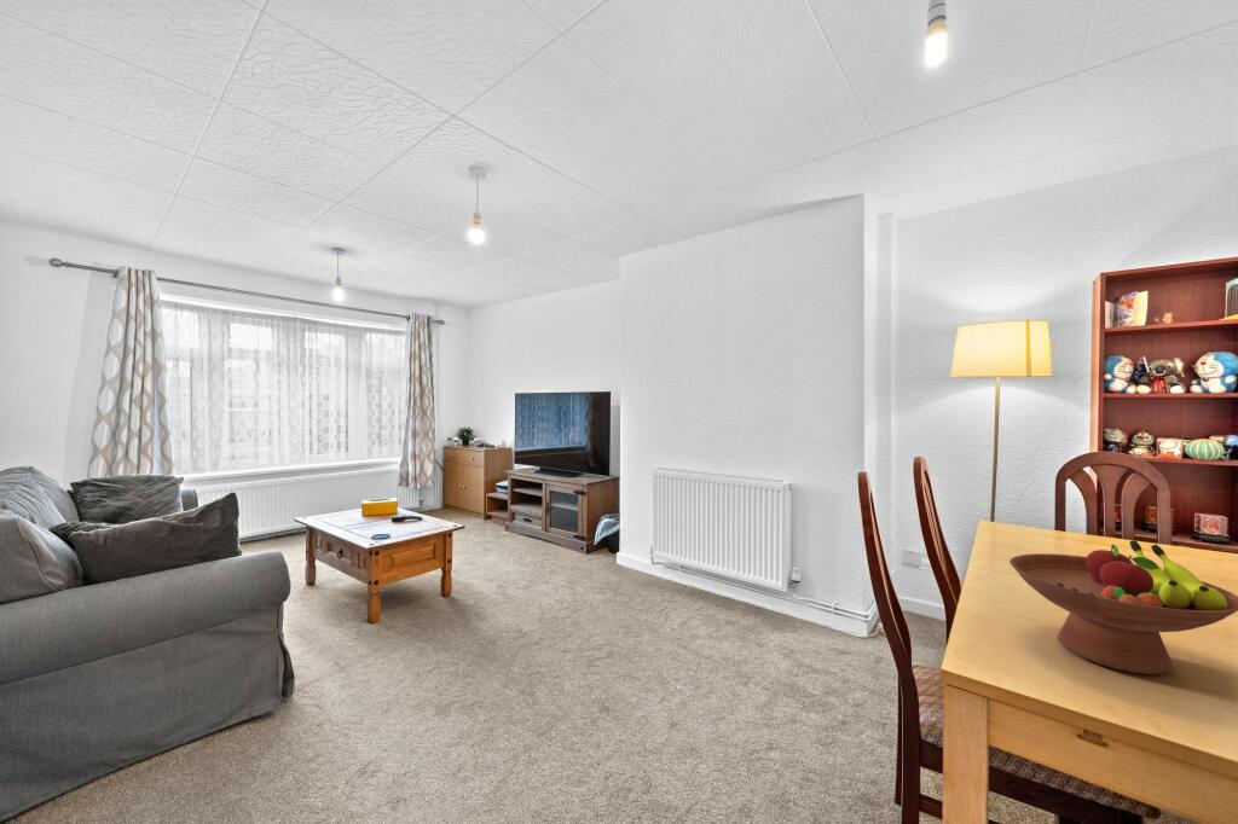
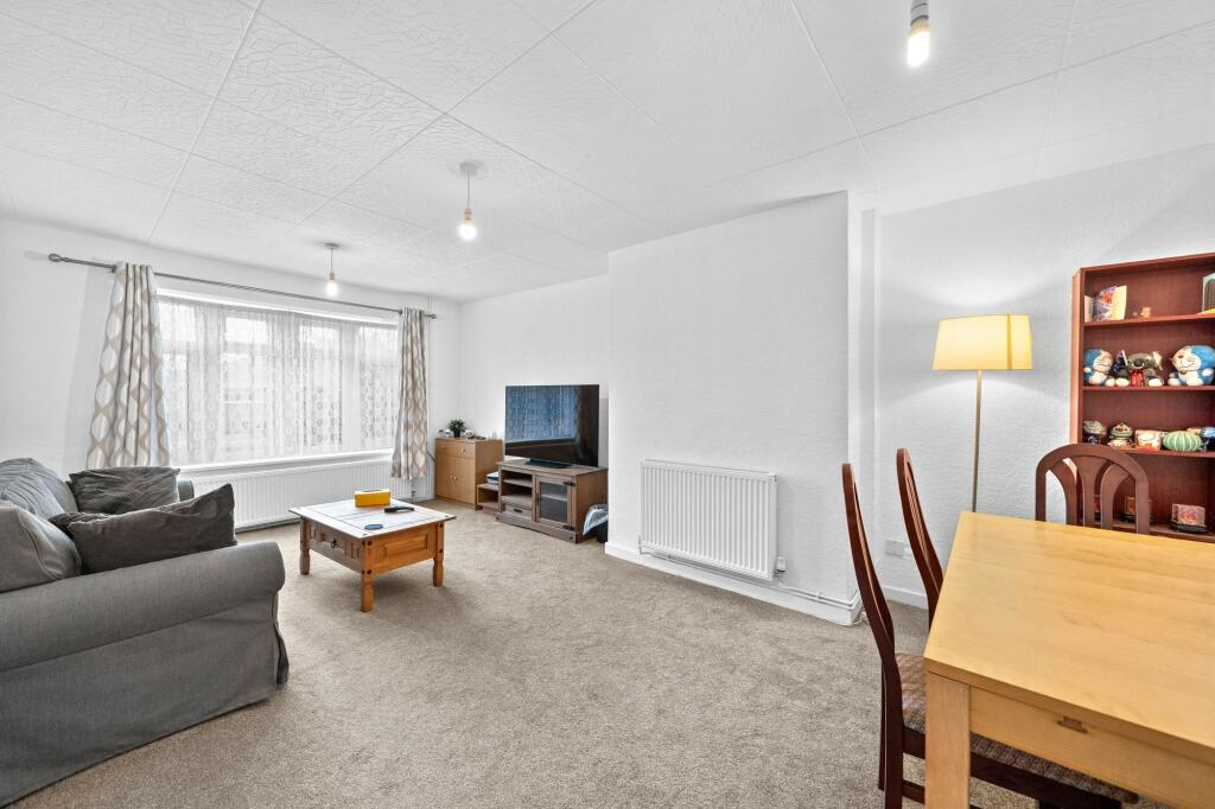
- fruit bowl [1008,539,1238,675]
